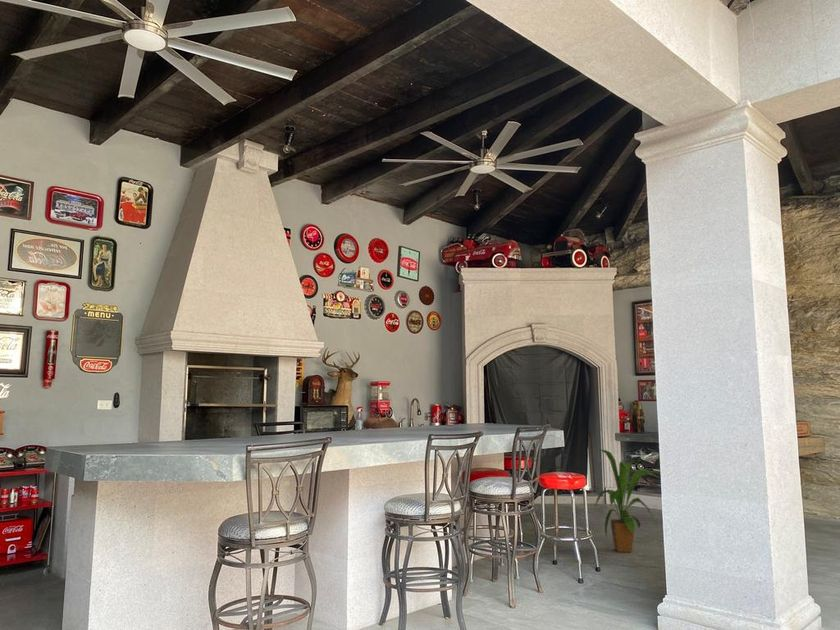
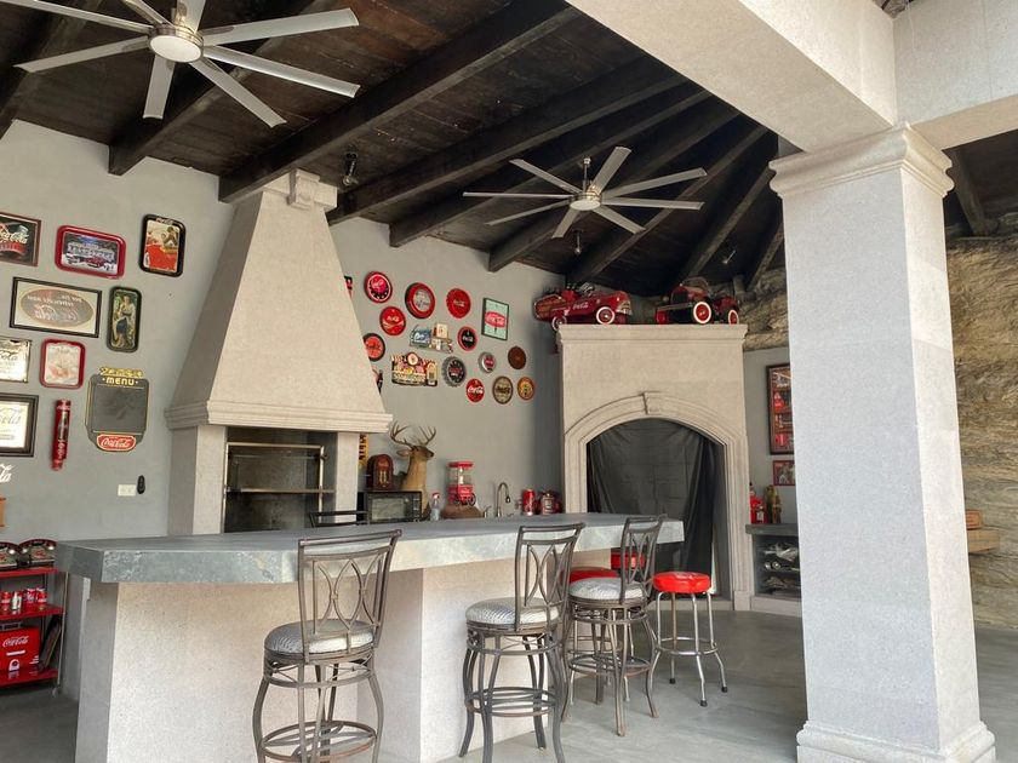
- house plant [594,448,660,553]
